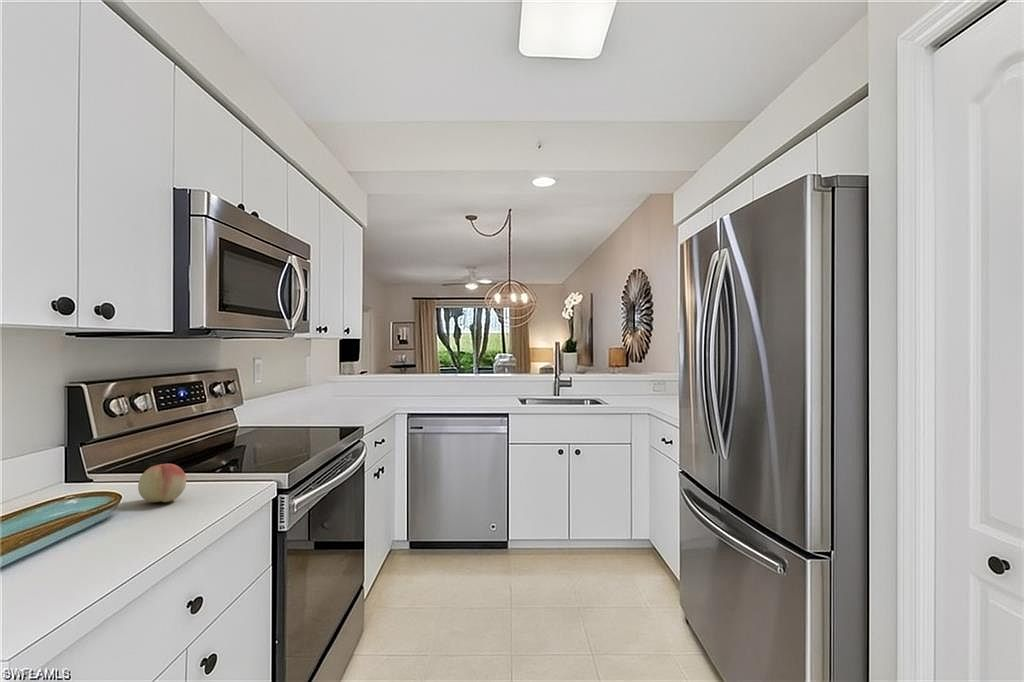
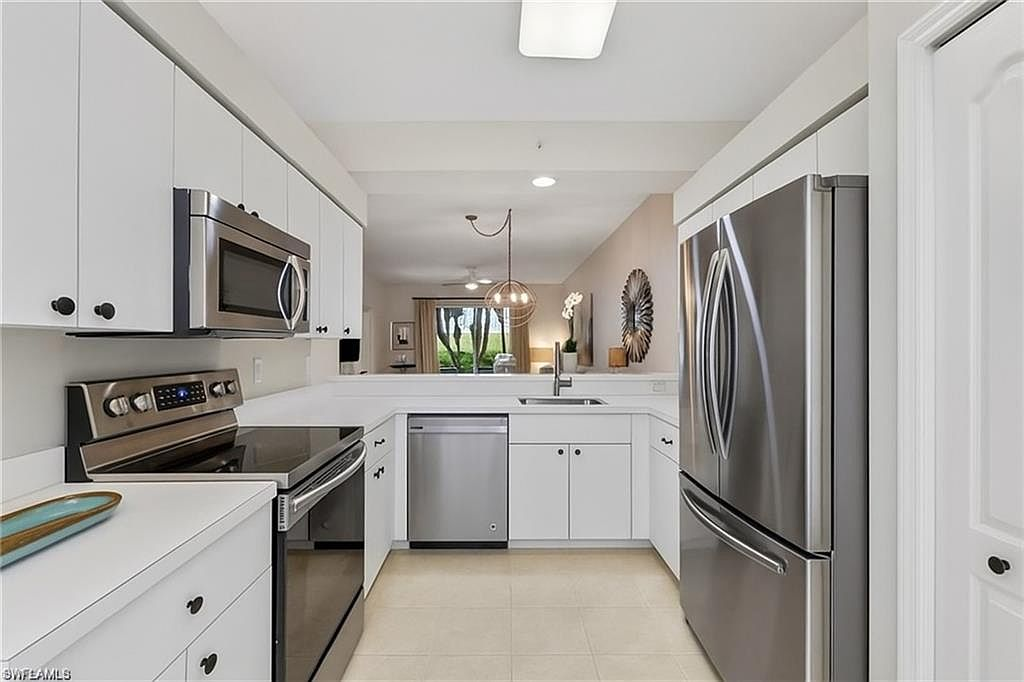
- fruit [137,463,187,503]
